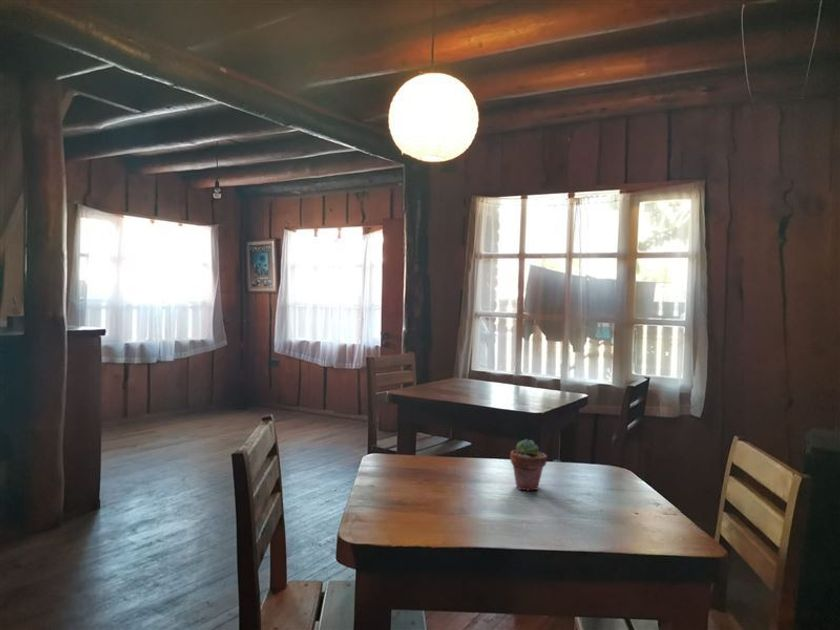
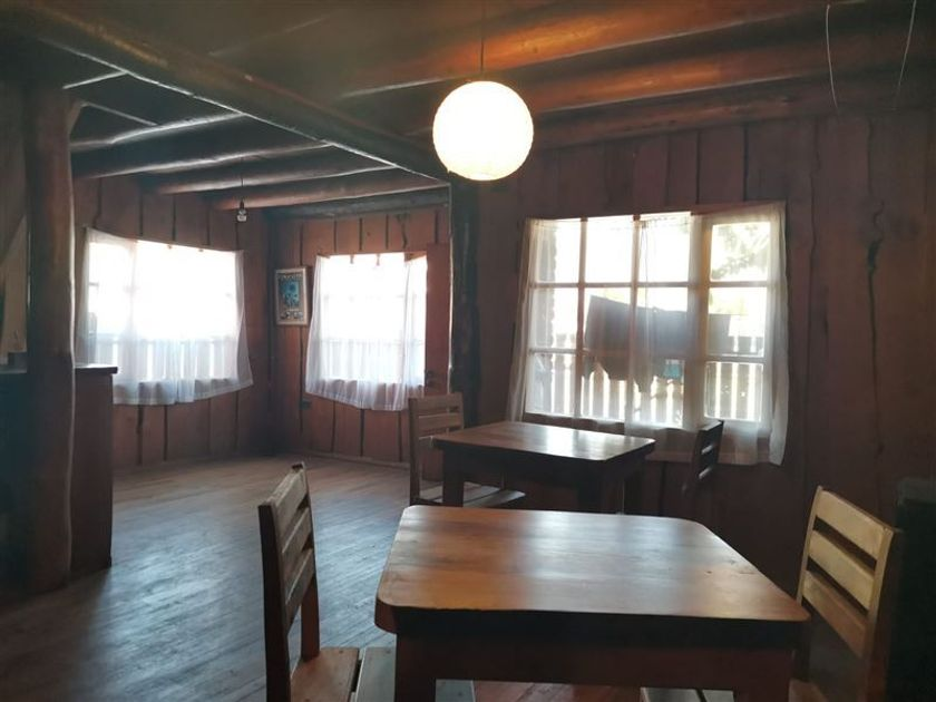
- potted succulent [509,438,548,491]
